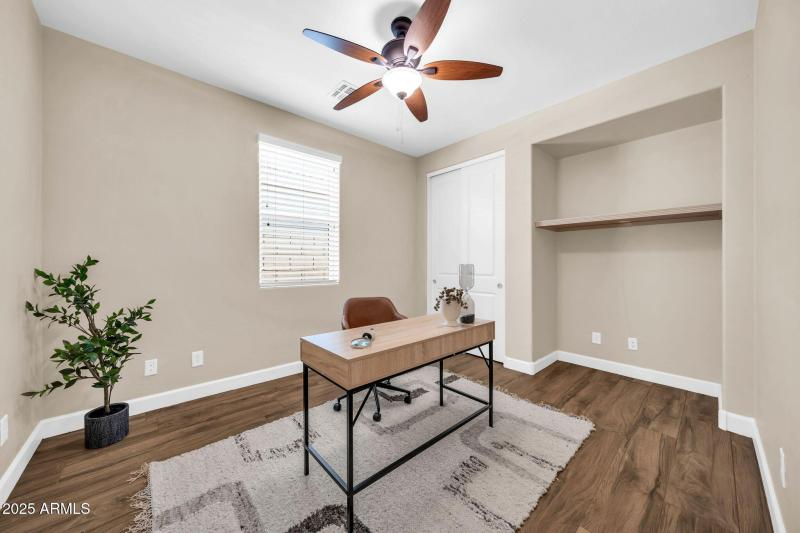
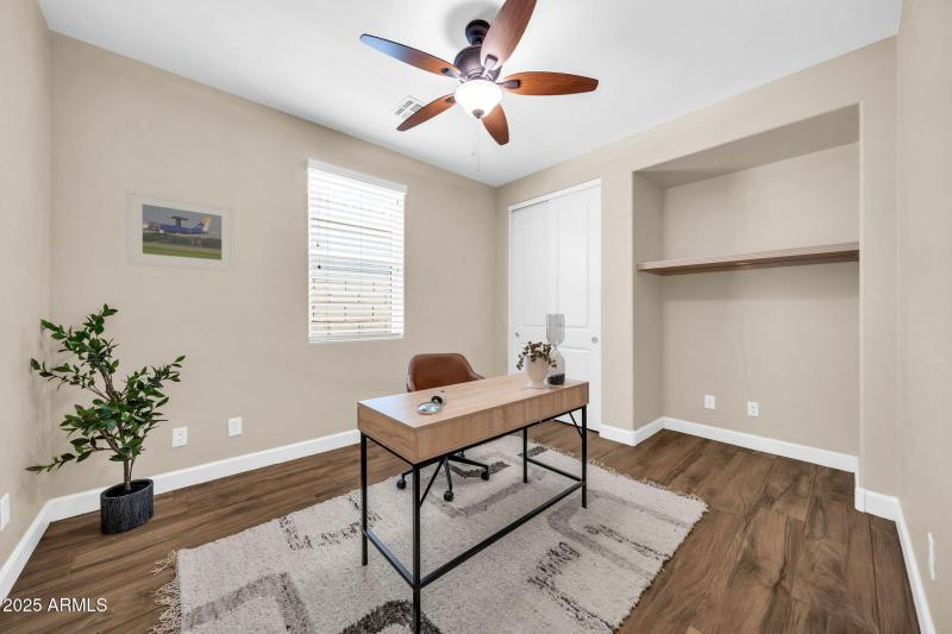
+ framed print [125,189,236,272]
